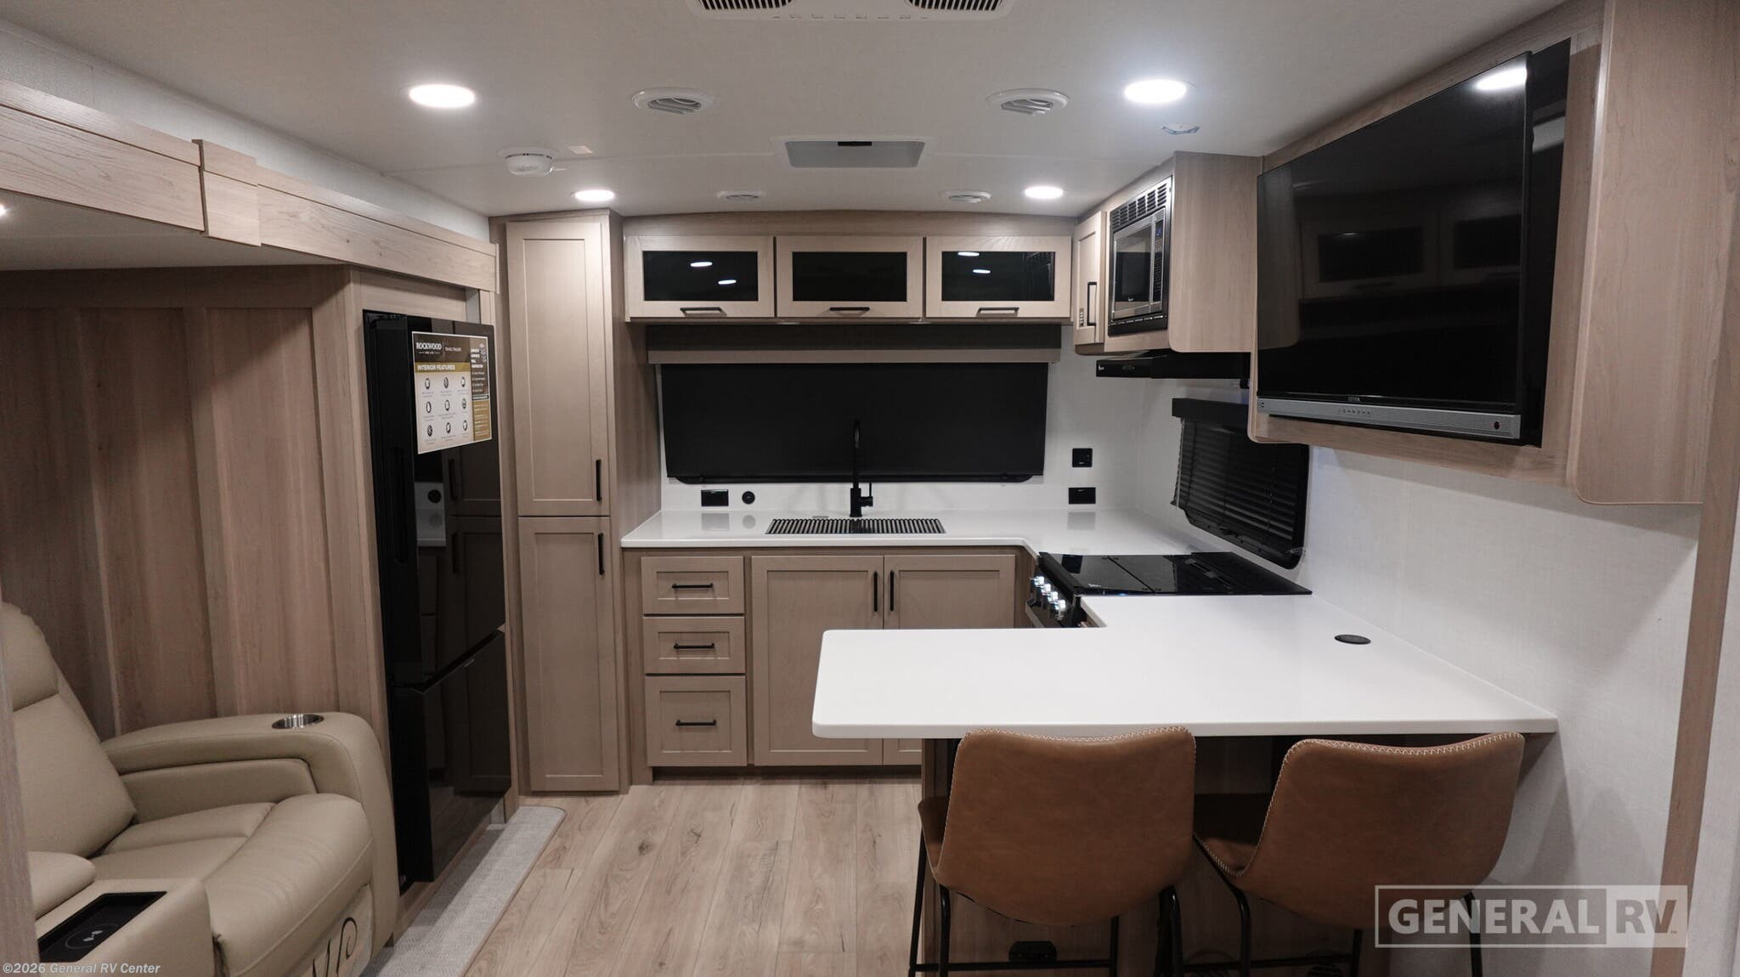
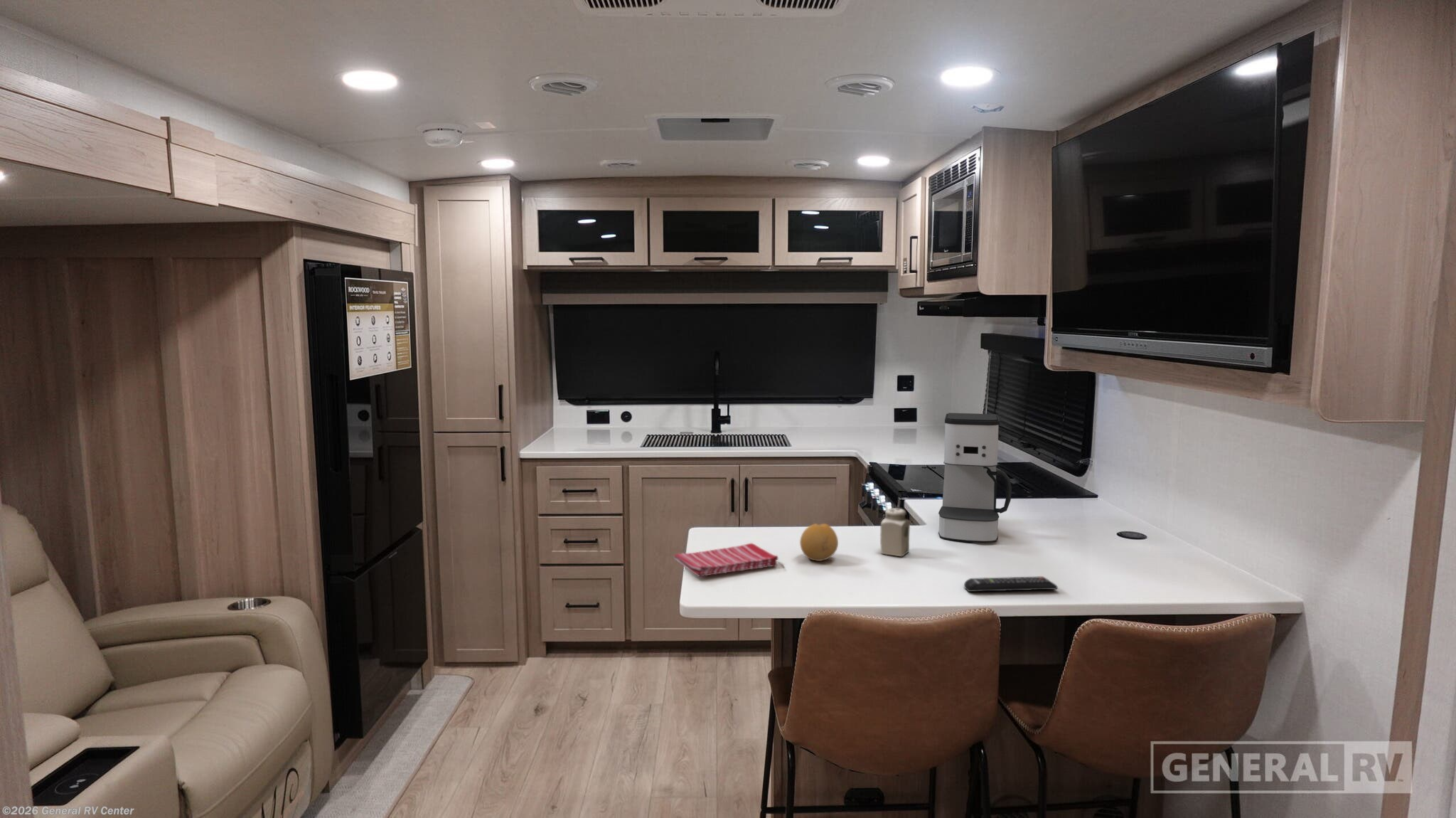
+ dish towel [673,543,779,578]
+ fruit [799,523,839,562]
+ salt shaker [879,507,911,557]
+ coffee maker [938,413,1012,543]
+ remote control [963,575,1059,593]
